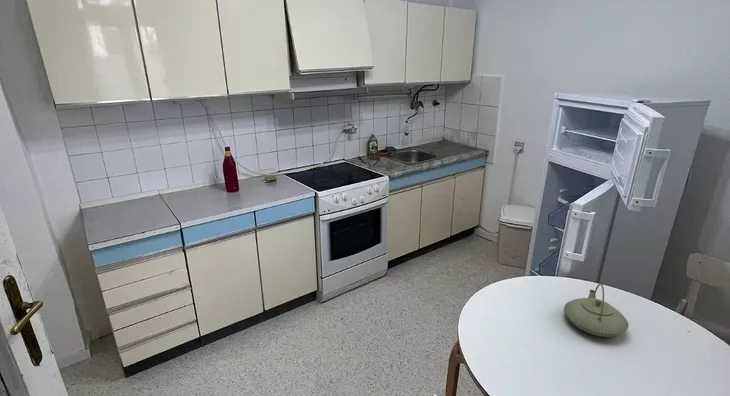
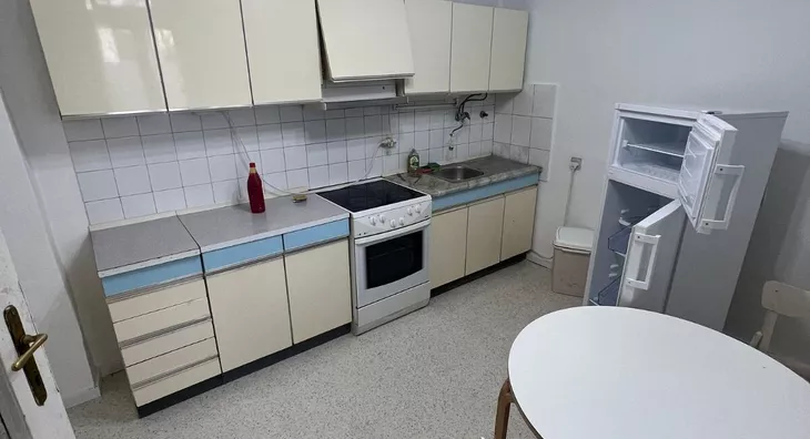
- teapot [563,283,630,338]
